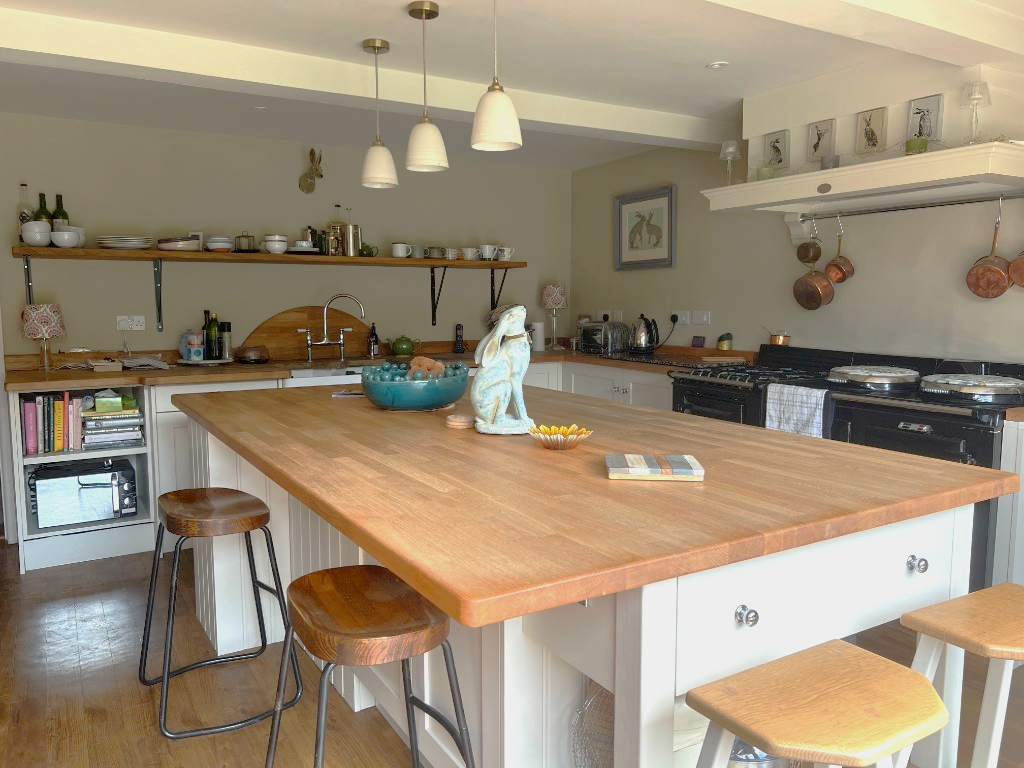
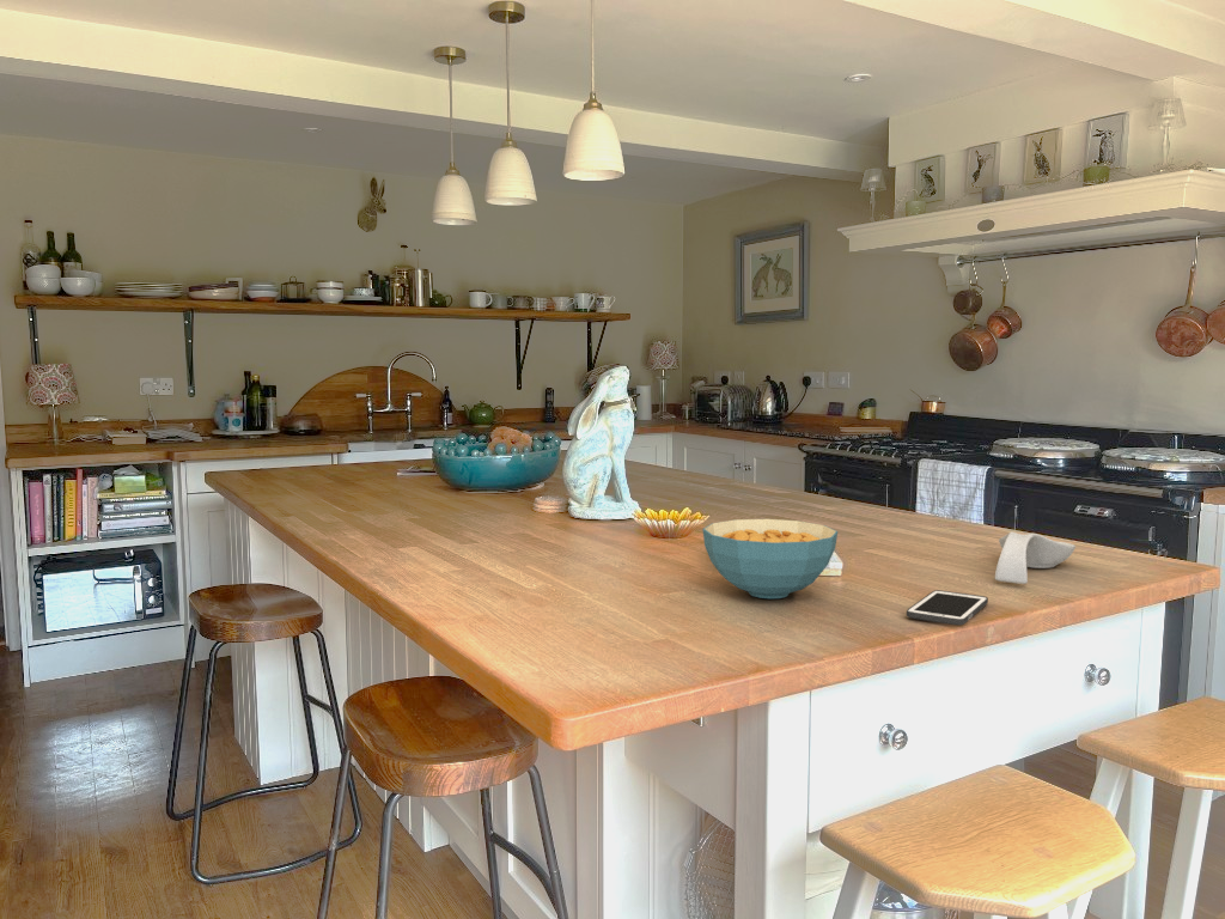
+ spoon rest [994,530,1077,585]
+ cell phone [906,589,989,627]
+ cereal bowl [701,518,839,600]
